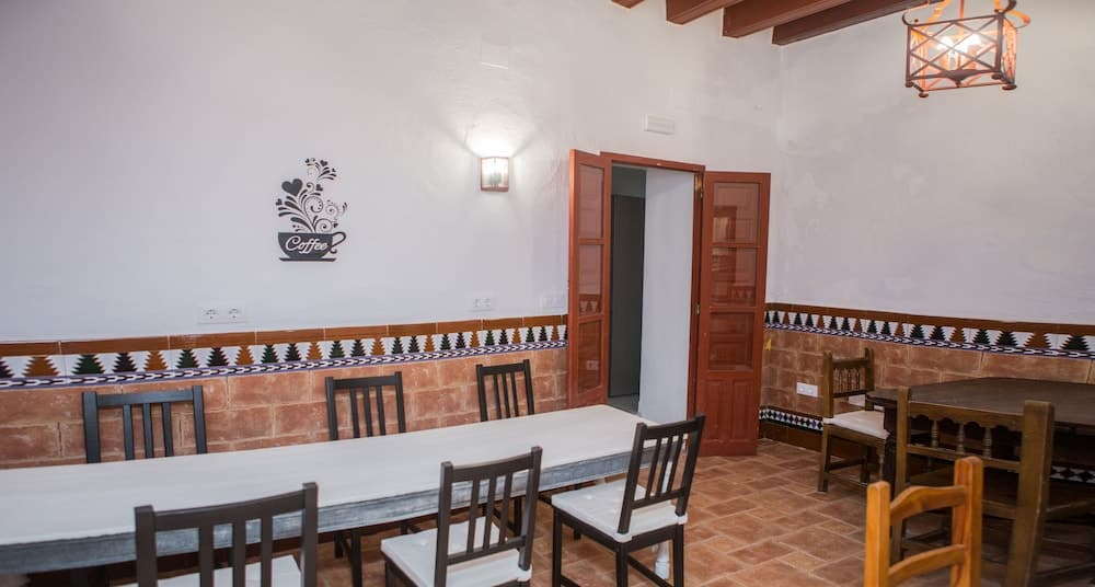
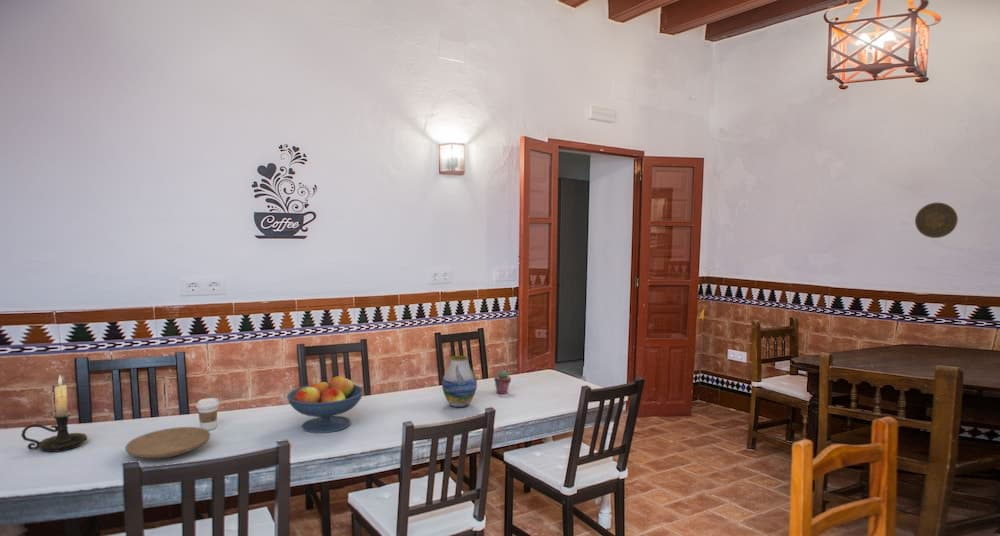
+ potted succulent [493,370,512,395]
+ decorative plate [914,202,959,239]
+ fruit bowl [286,375,364,434]
+ candle holder [20,375,88,453]
+ coffee cup [195,397,220,431]
+ vase [441,355,478,408]
+ plate [124,426,211,459]
